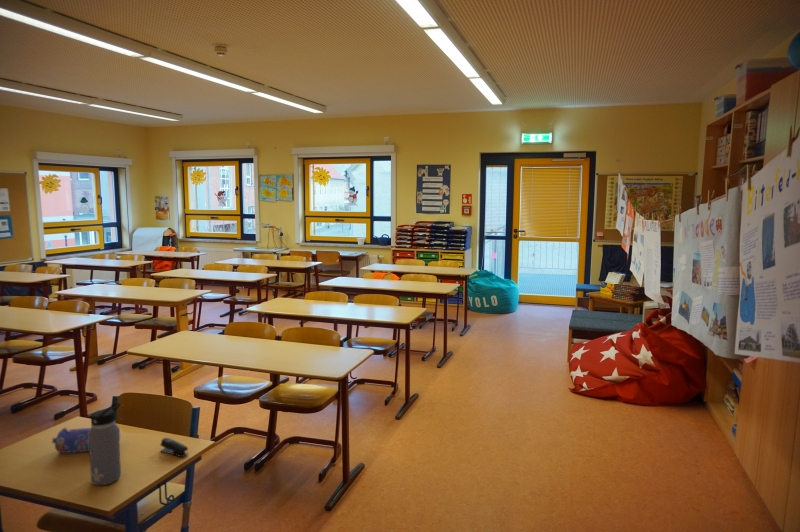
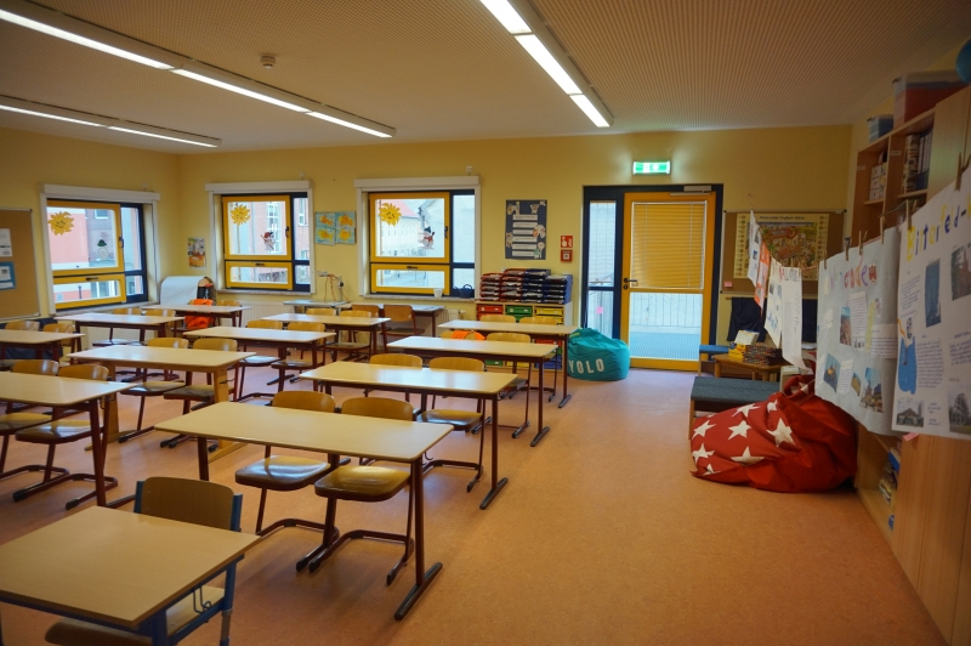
- stapler [159,437,190,458]
- water bottle [88,401,122,486]
- pencil case [51,427,121,454]
